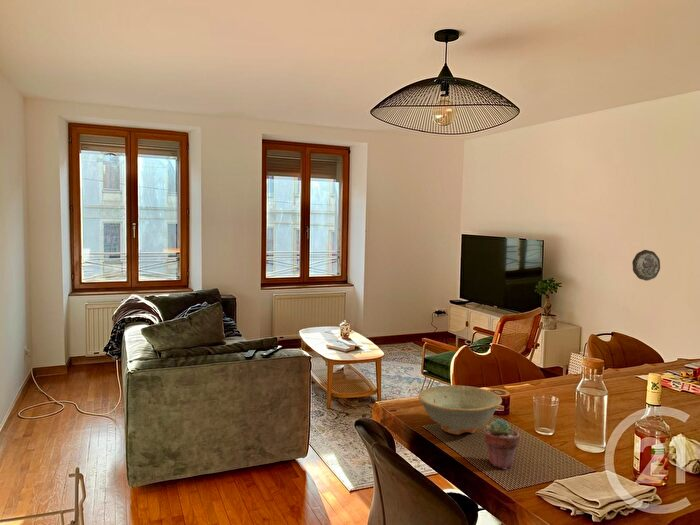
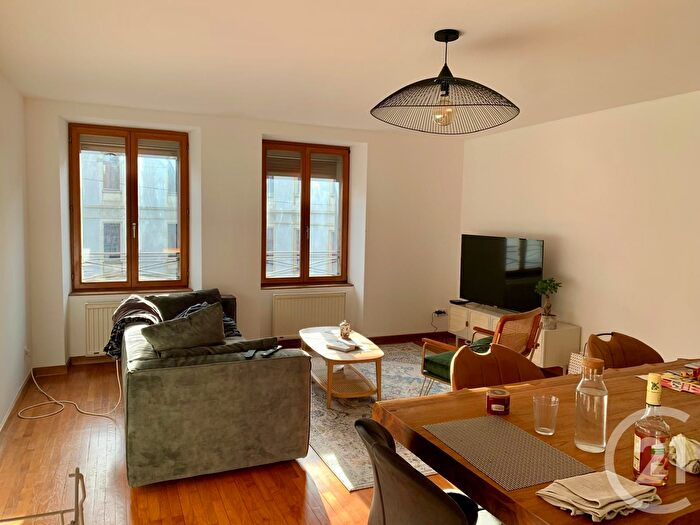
- decorative plate [631,249,661,282]
- dish [417,384,503,435]
- potted succulent [483,418,521,470]
